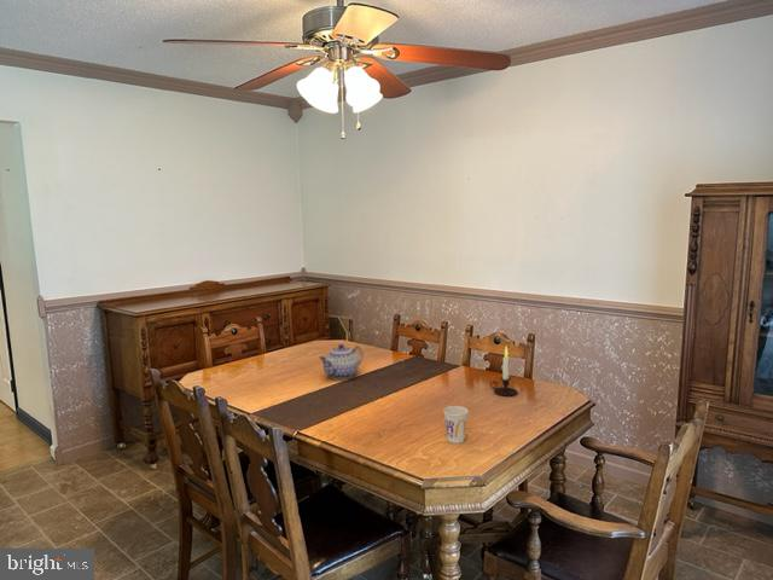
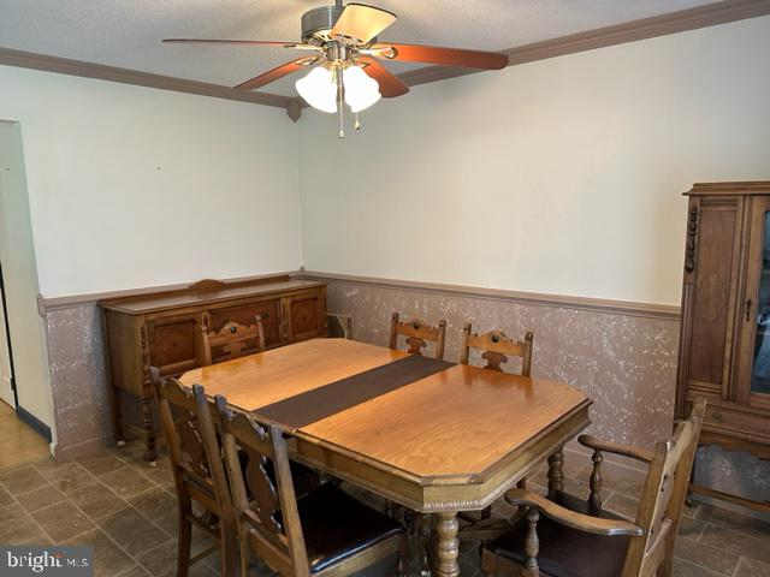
- cup [442,405,470,445]
- teapot [318,343,364,381]
- candle [489,344,518,396]
